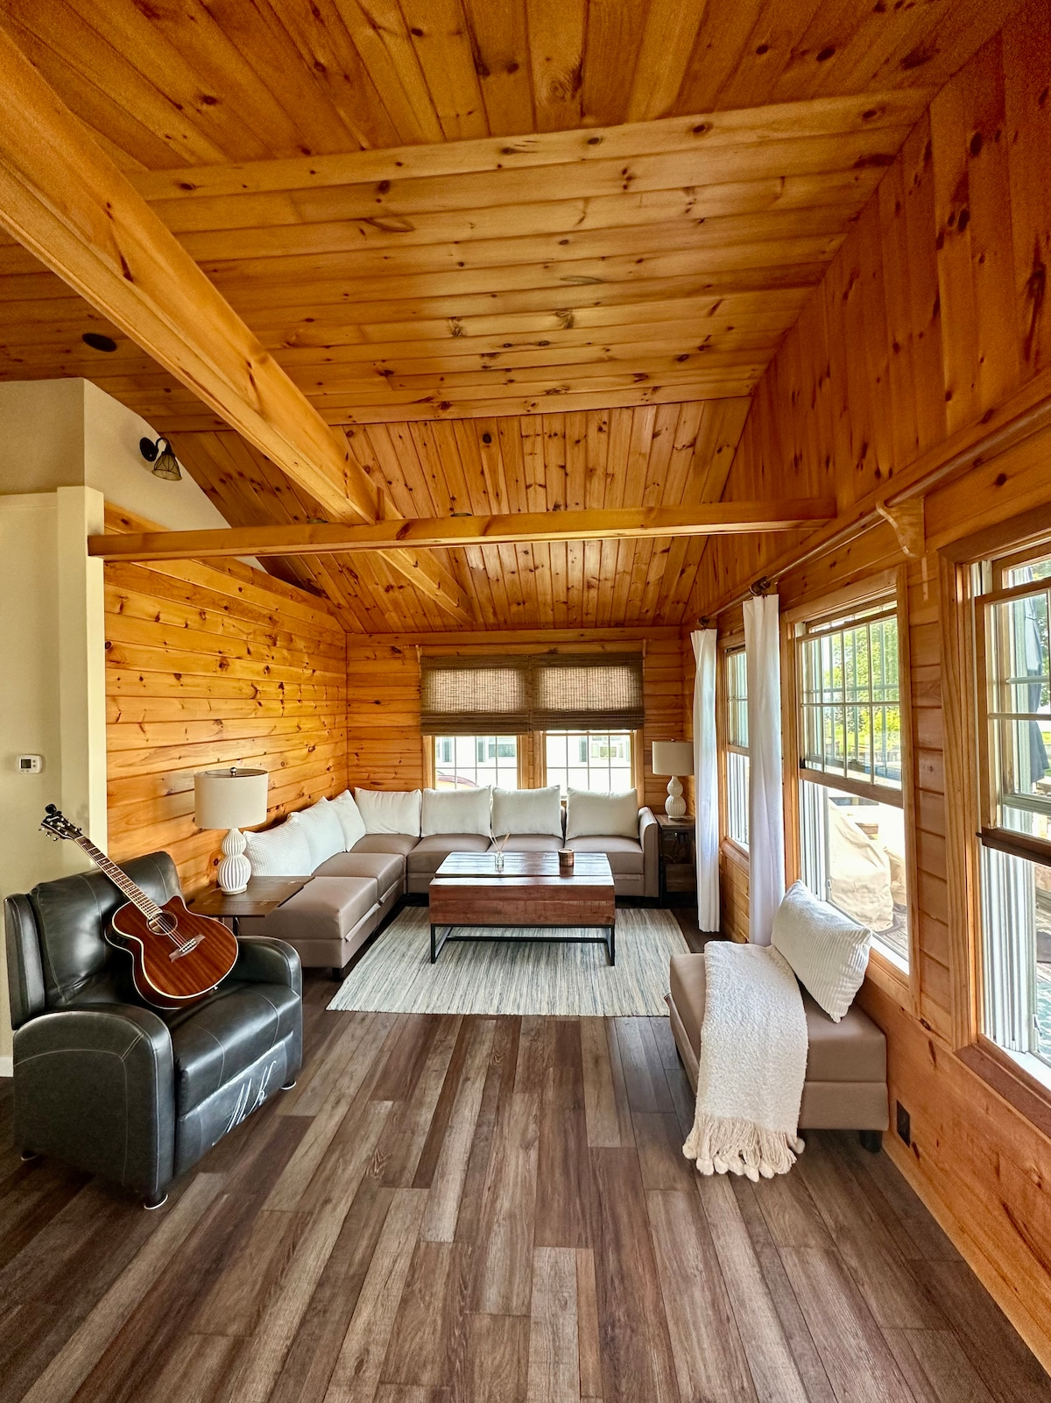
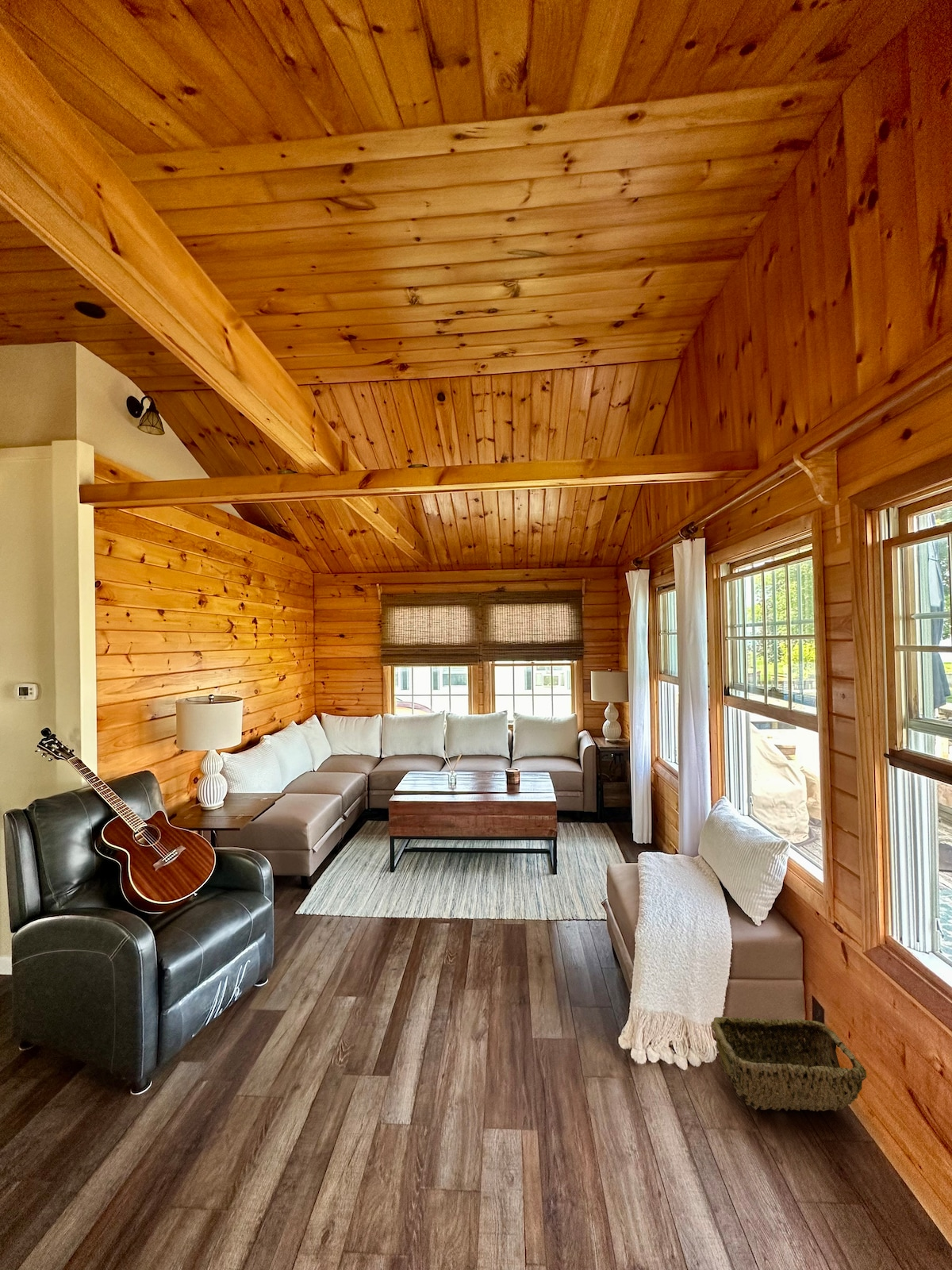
+ woven basket [710,1016,867,1113]
